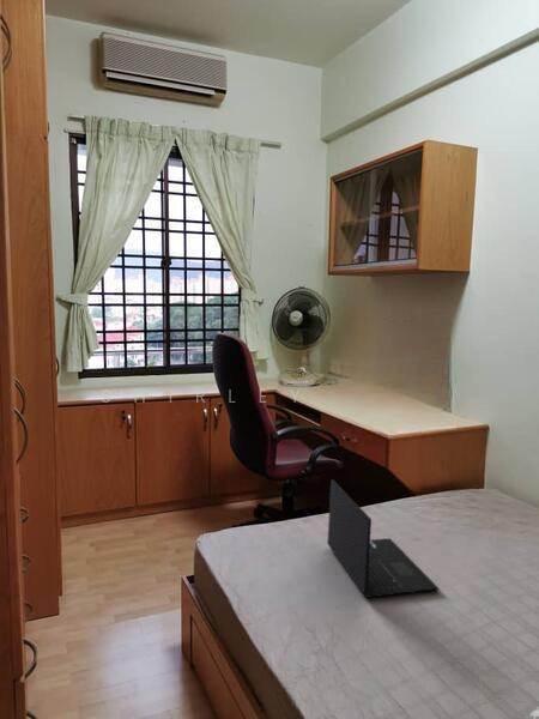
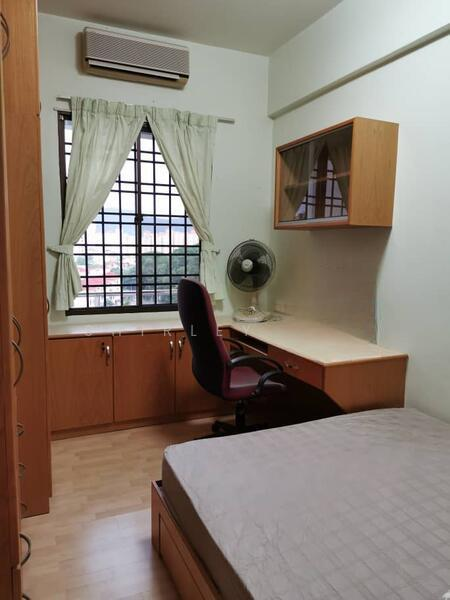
- laptop [326,478,441,599]
